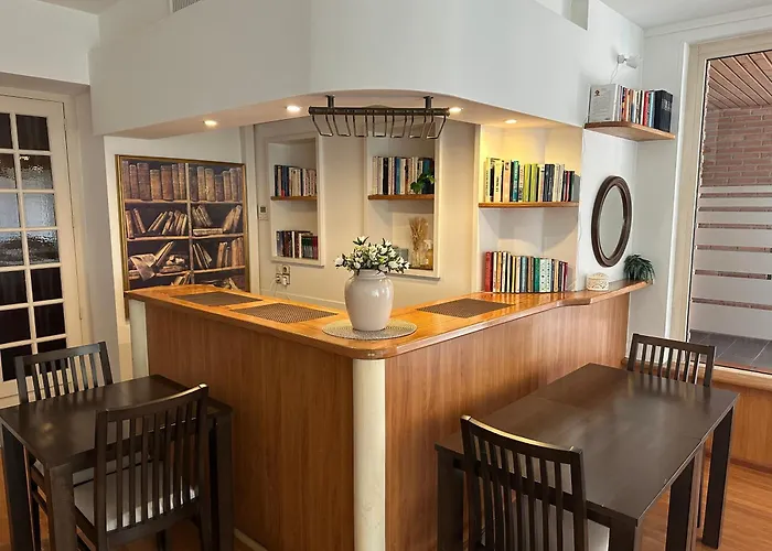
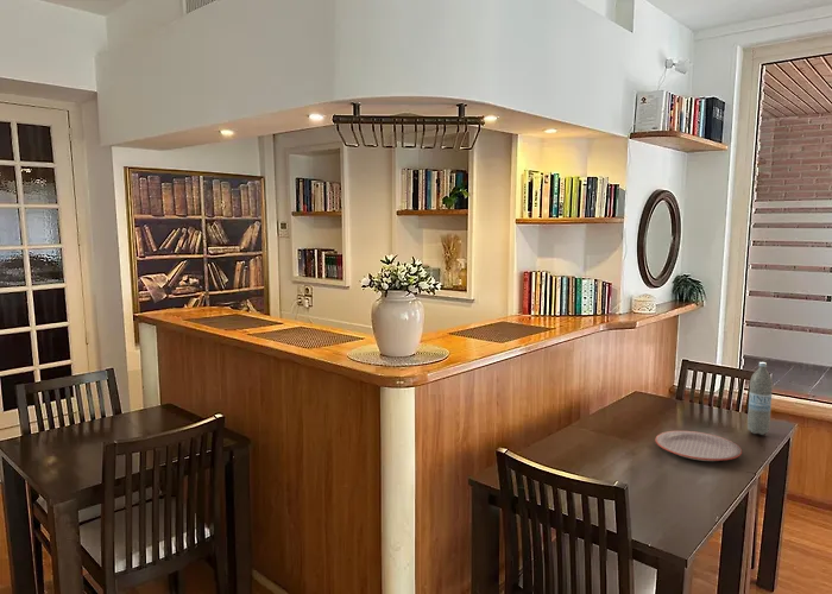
+ plate [654,430,743,462]
+ water bottle [746,361,774,436]
